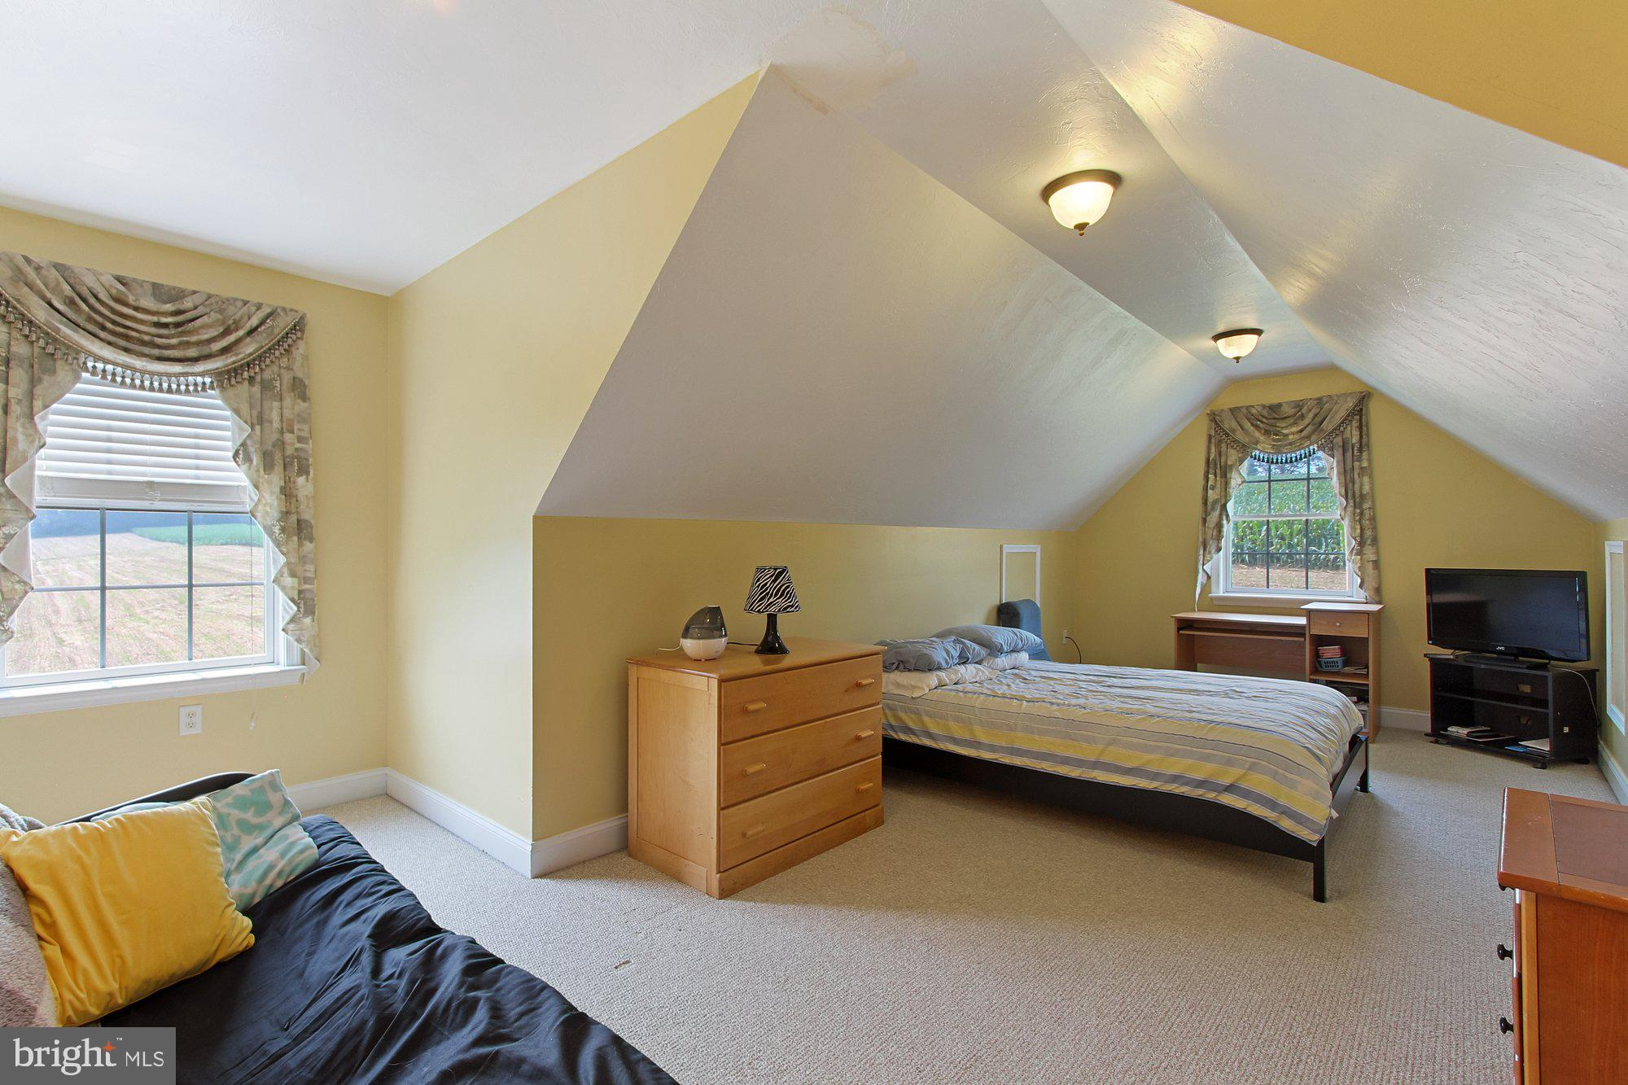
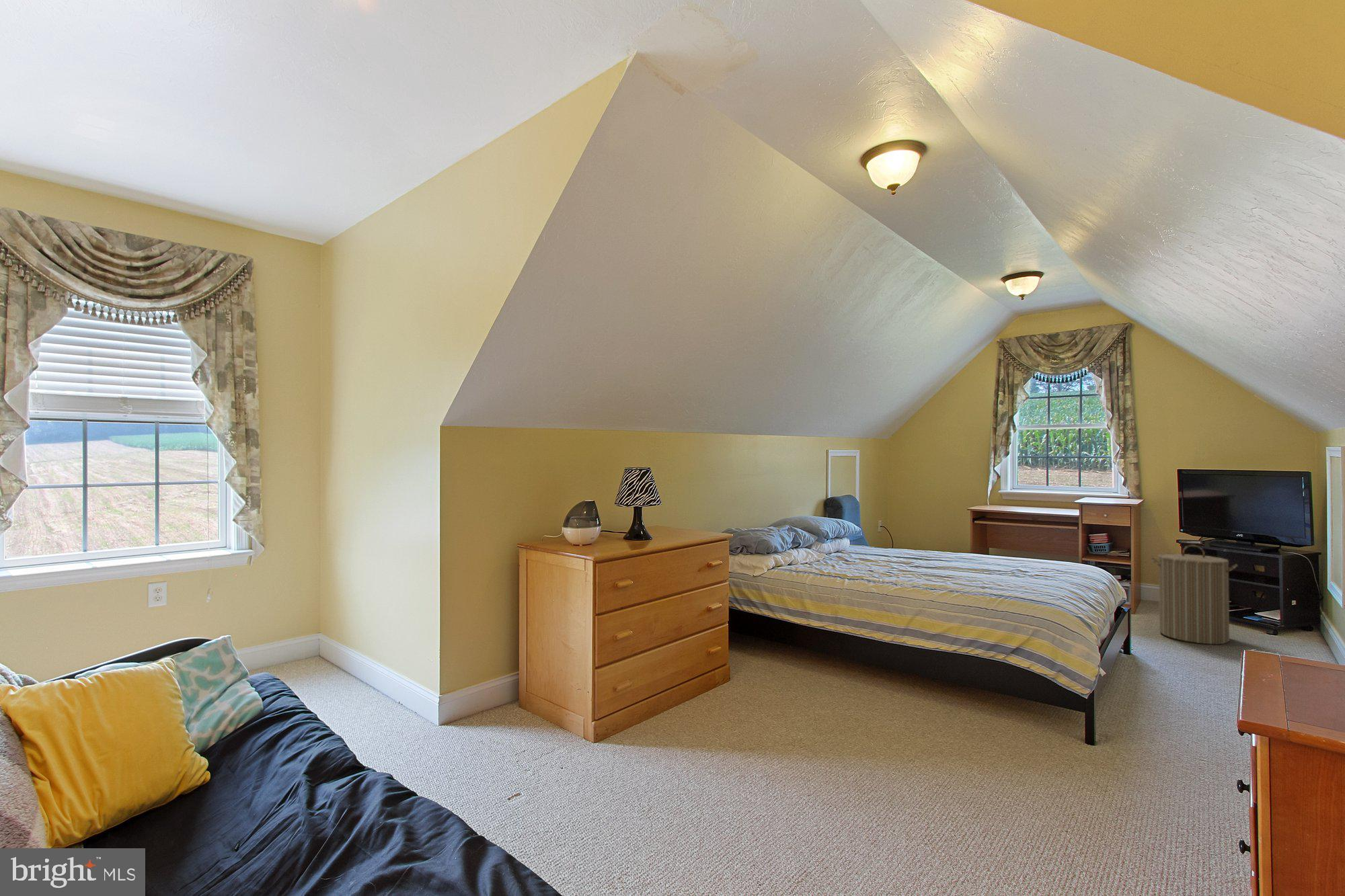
+ laundry hamper [1149,544,1238,645]
